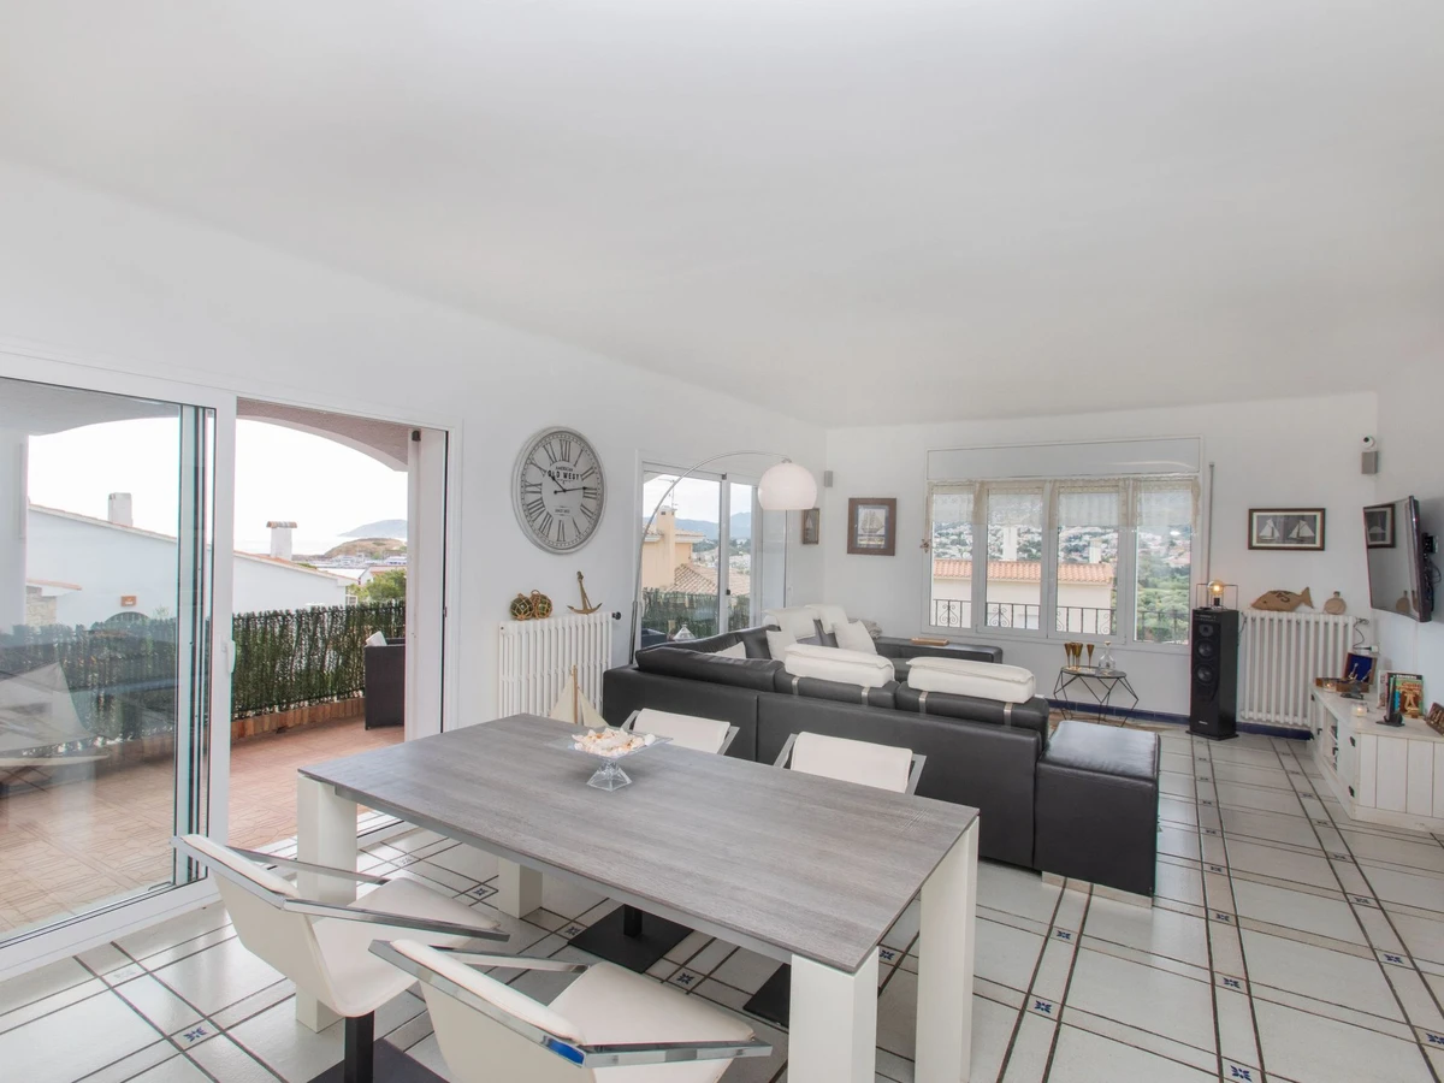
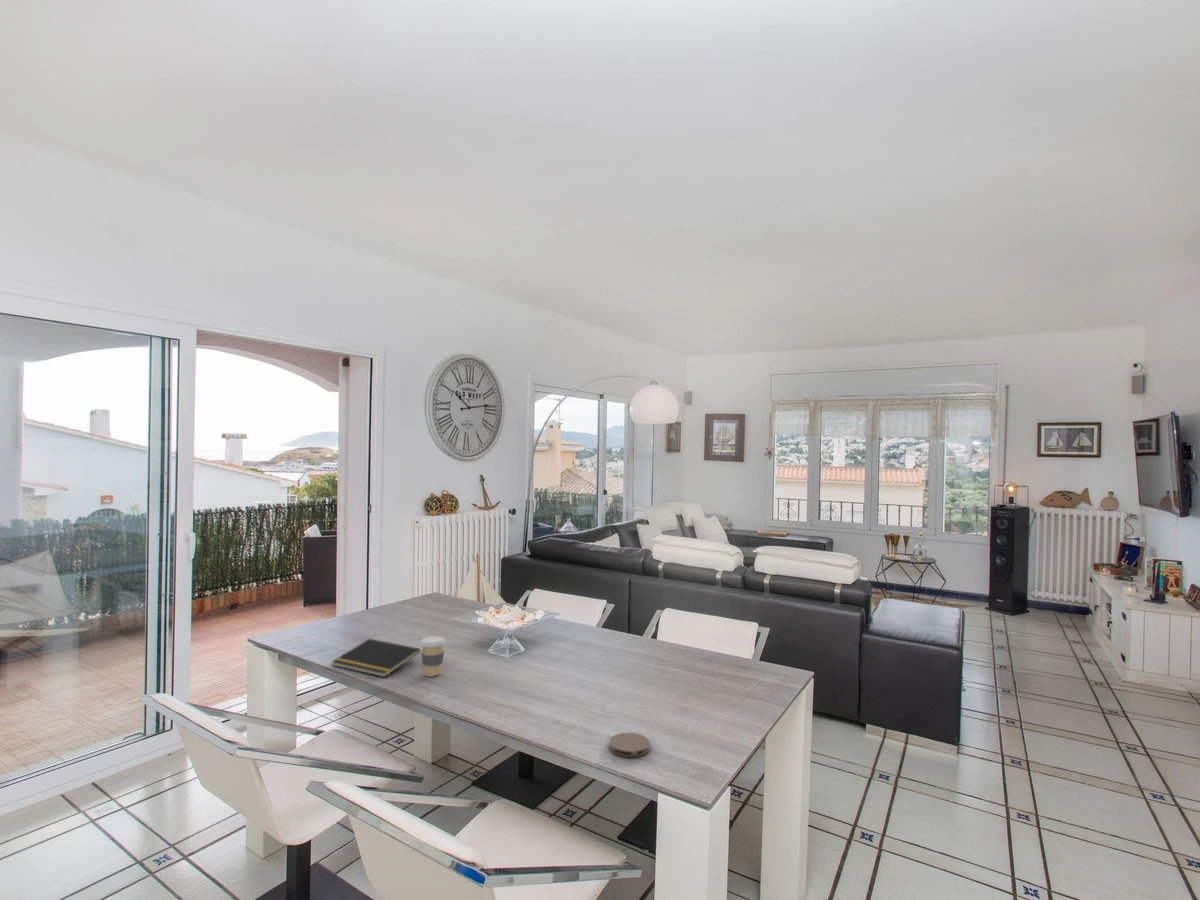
+ coffee cup [419,635,447,677]
+ notepad [331,638,421,678]
+ coaster [608,732,651,758]
